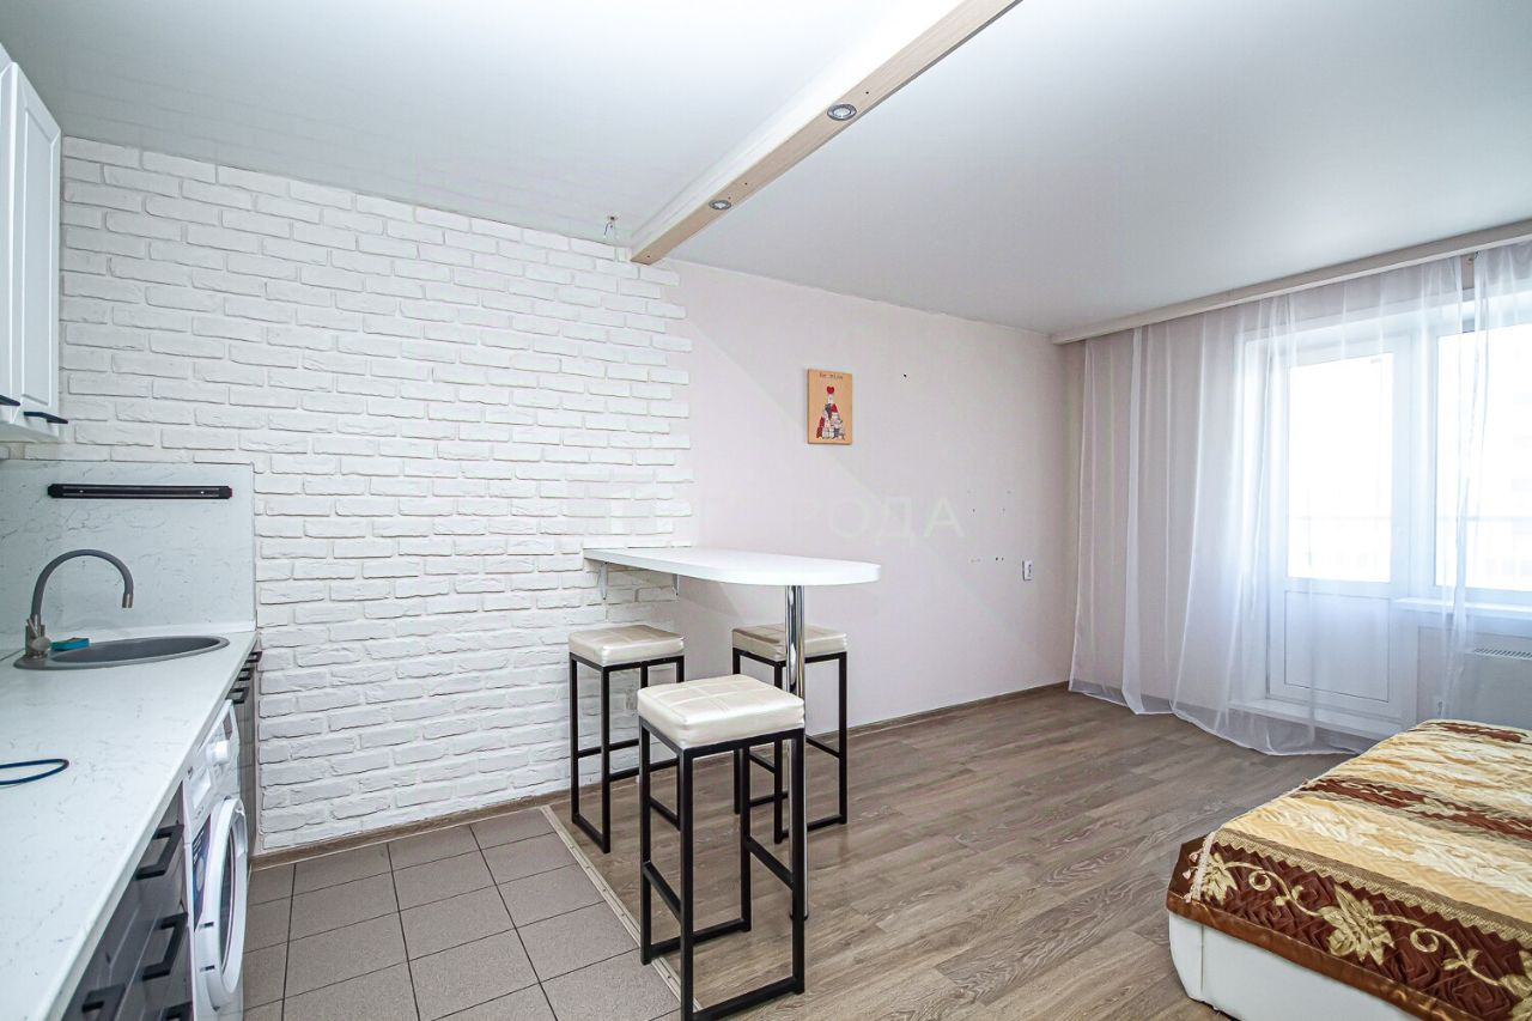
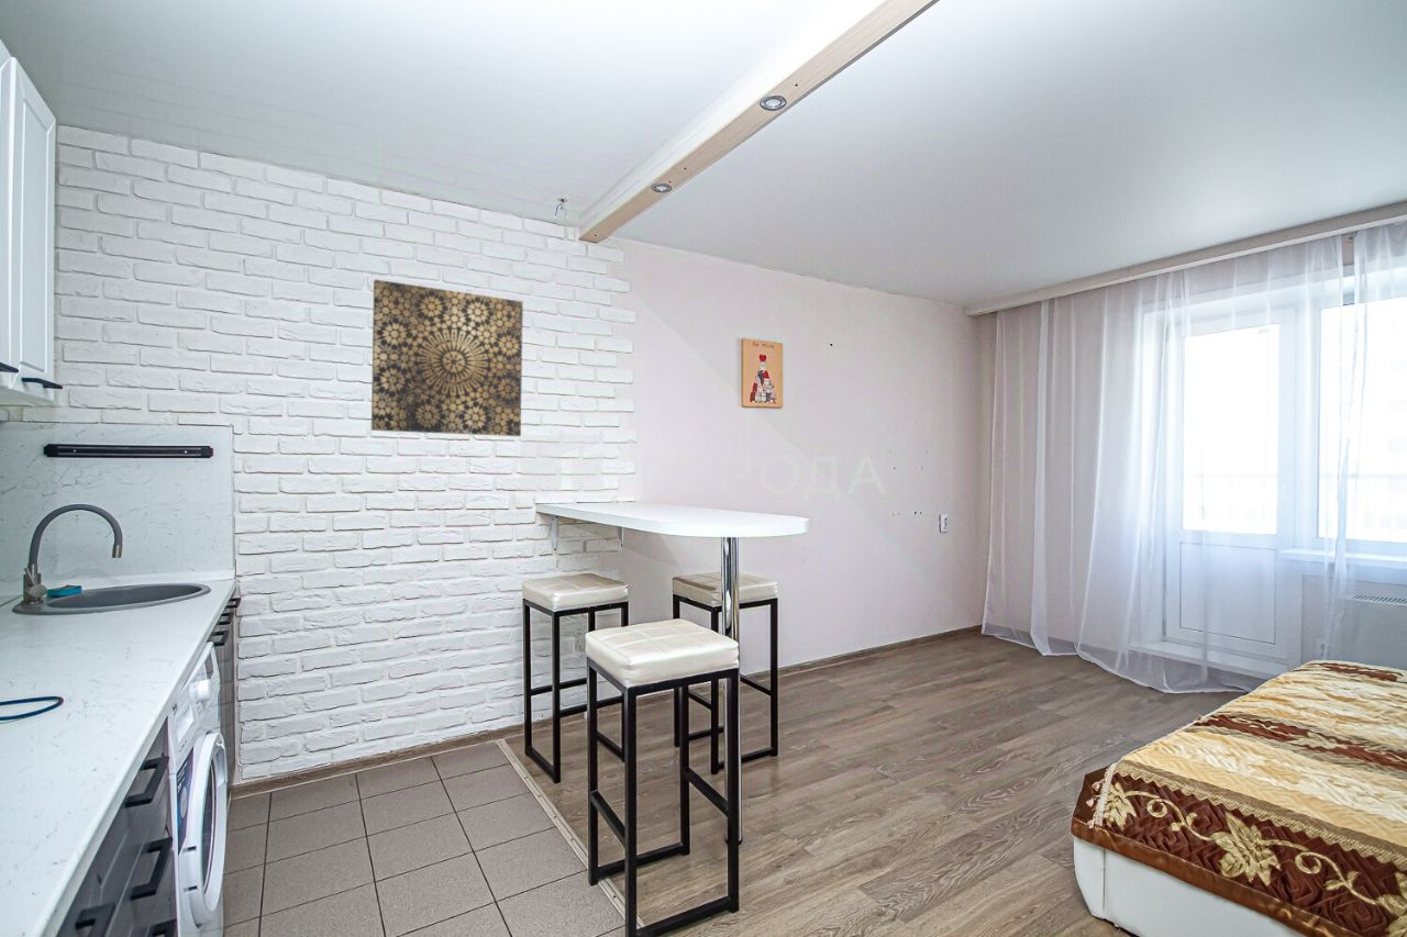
+ wall art [370,278,524,437]
